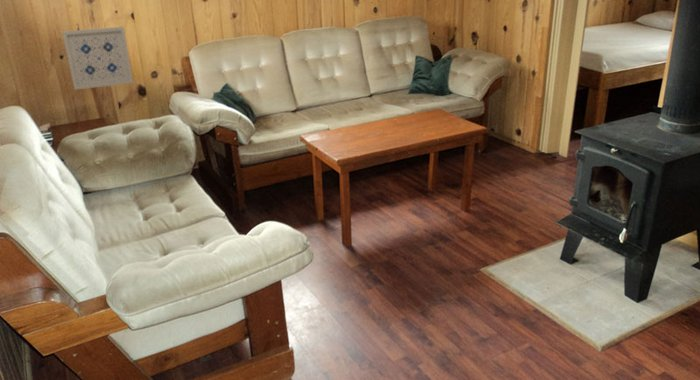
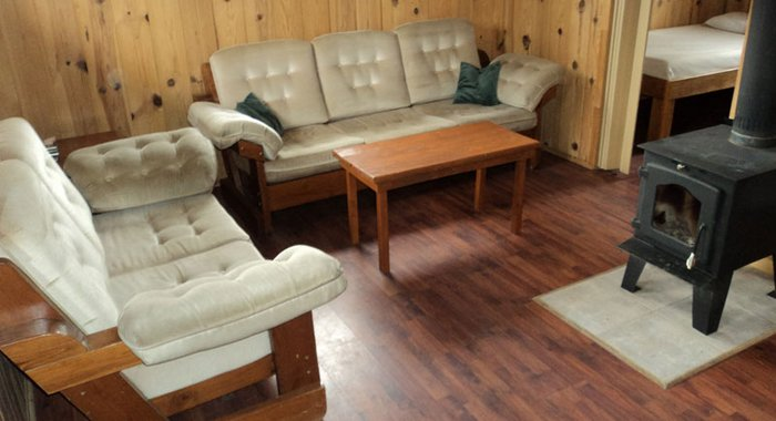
- wall art [61,26,134,91]
